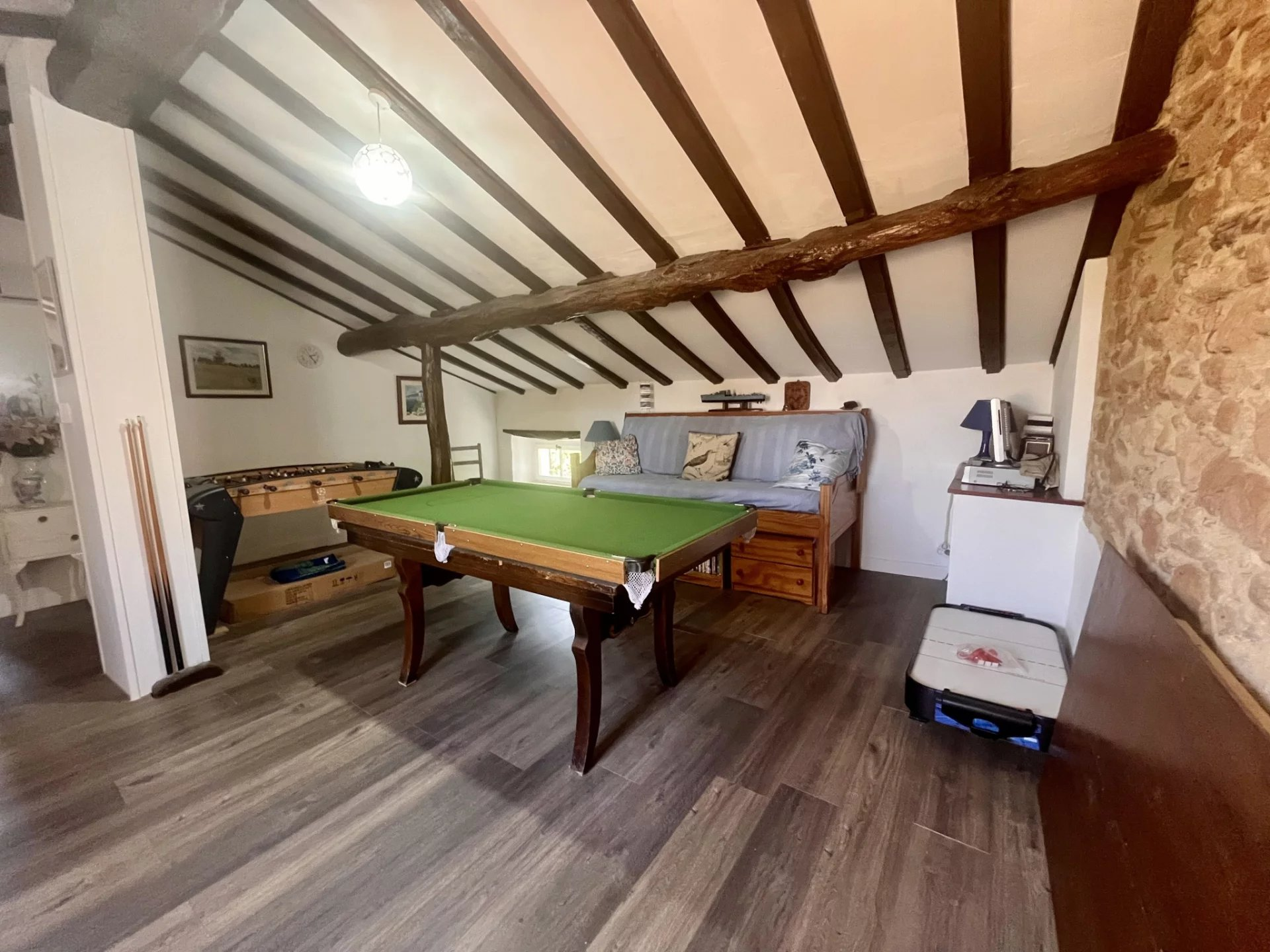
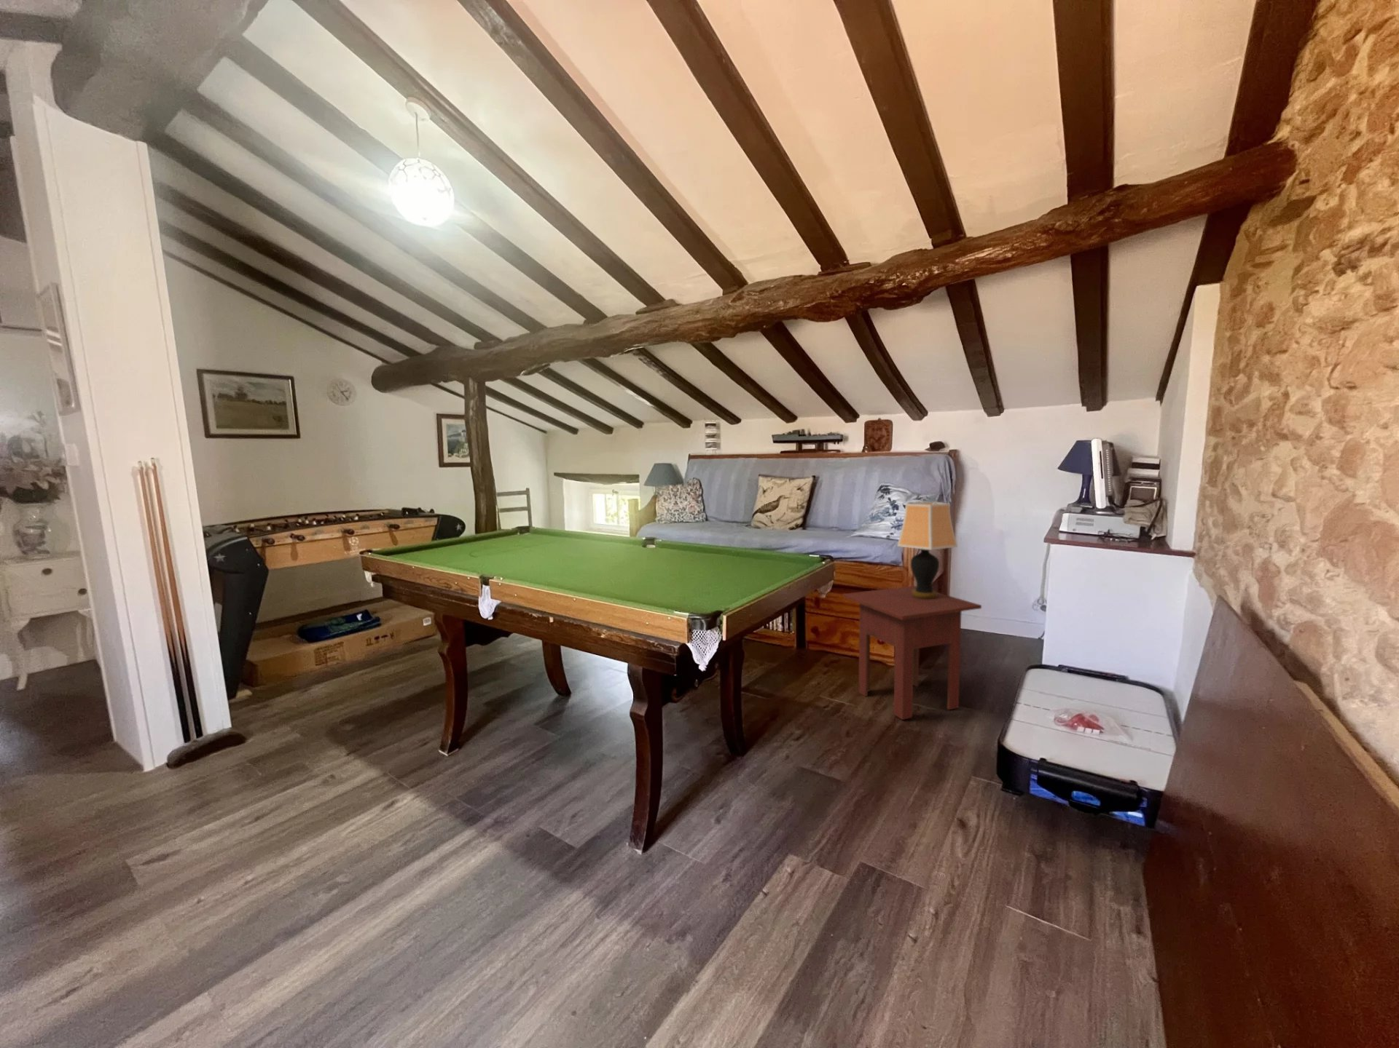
+ table lamp [897,502,958,600]
+ side table [843,586,983,720]
